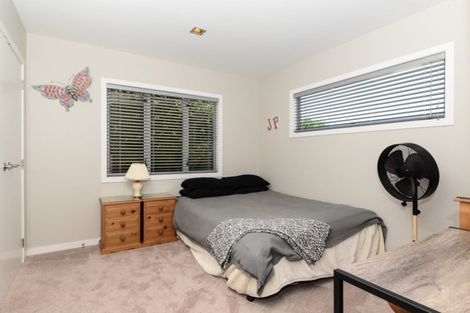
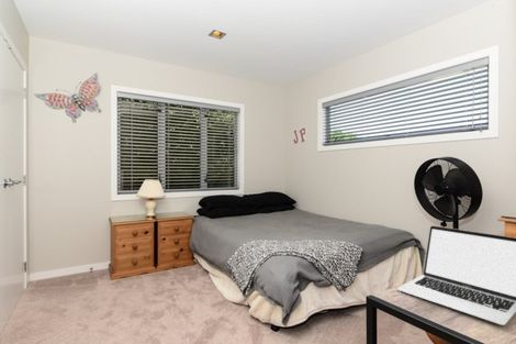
+ laptop [396,224,516,326]
